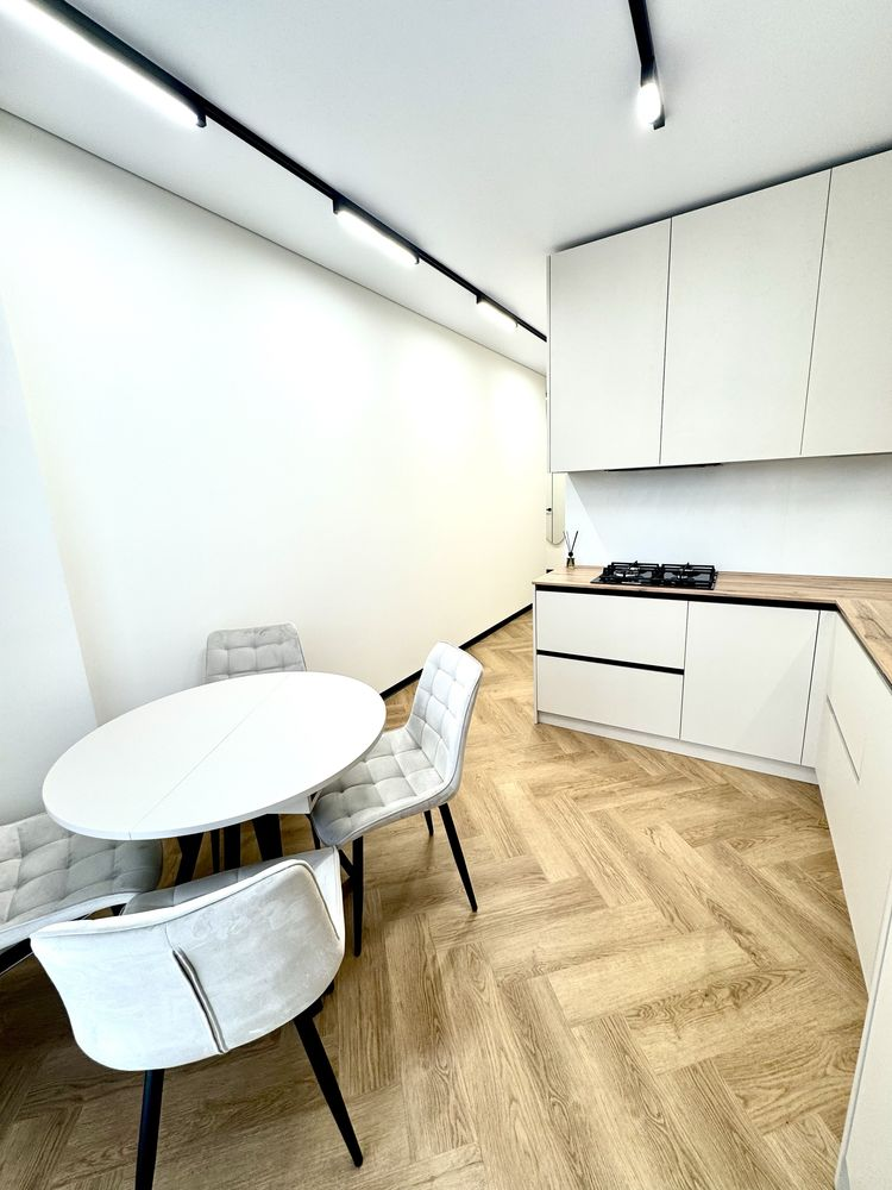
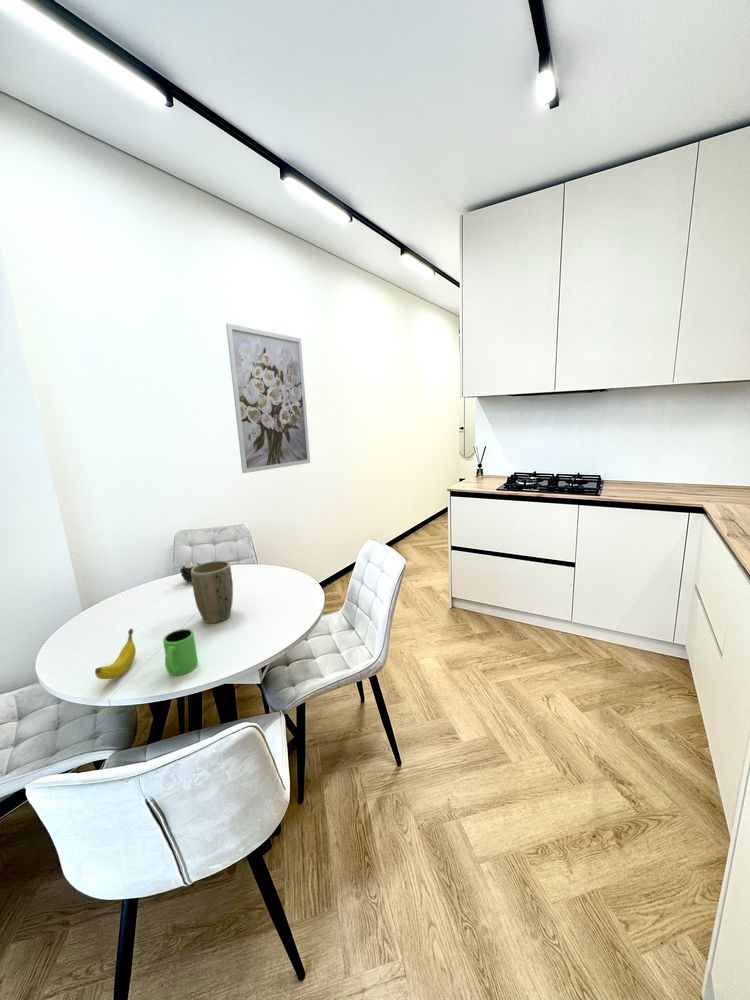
+ wall art [225,322,311,474]
+ plant pot [191,560,234,624]
+ banana [94,628,137,680]
+ mug [162,628,199,676]
+ candle [179,562,201,584]
